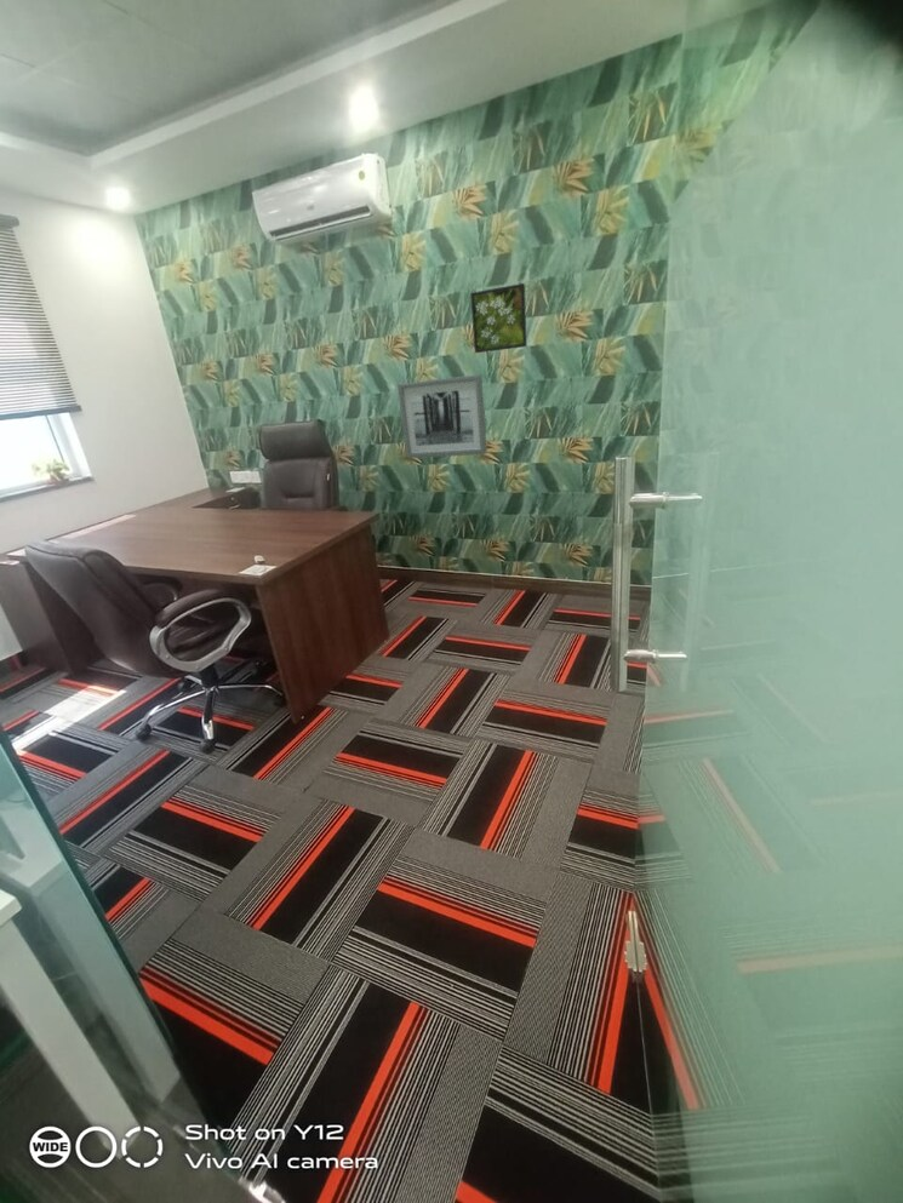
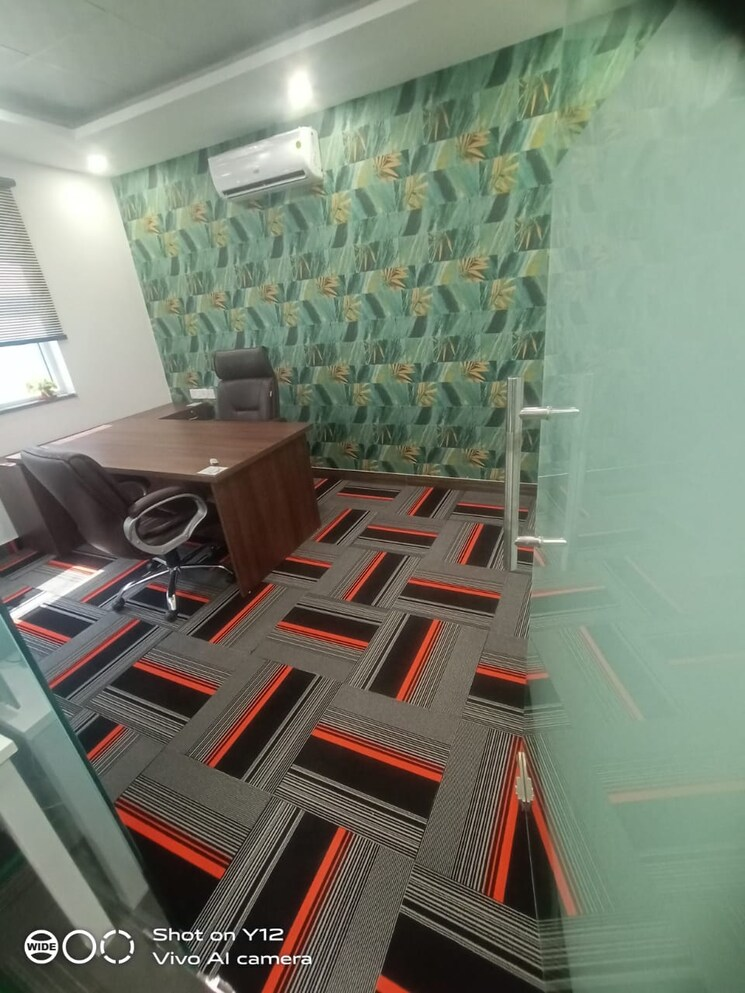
- wall art [396,373,488,459]
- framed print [469,282,527,354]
